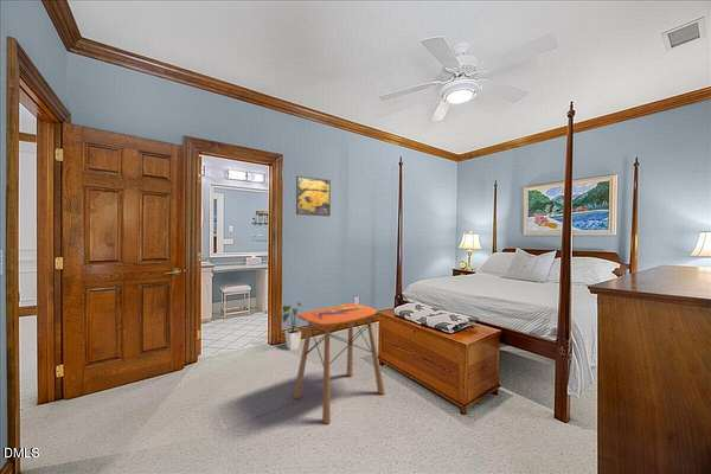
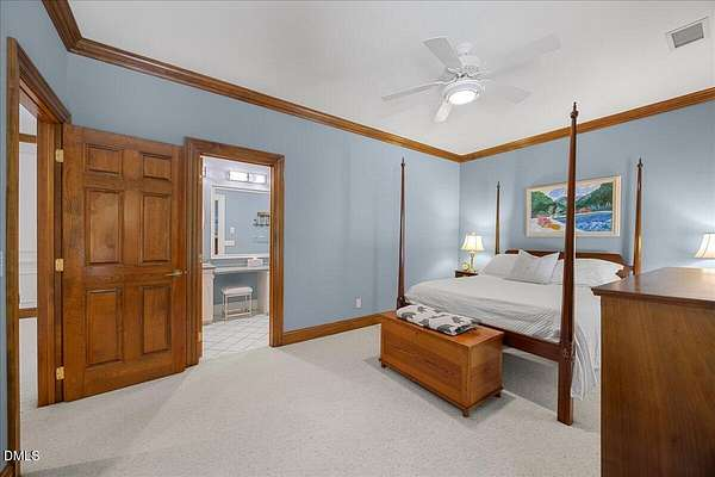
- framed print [295,174,332,217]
- house plant [277,301,303,351]
- side table [293,302,386,424]
